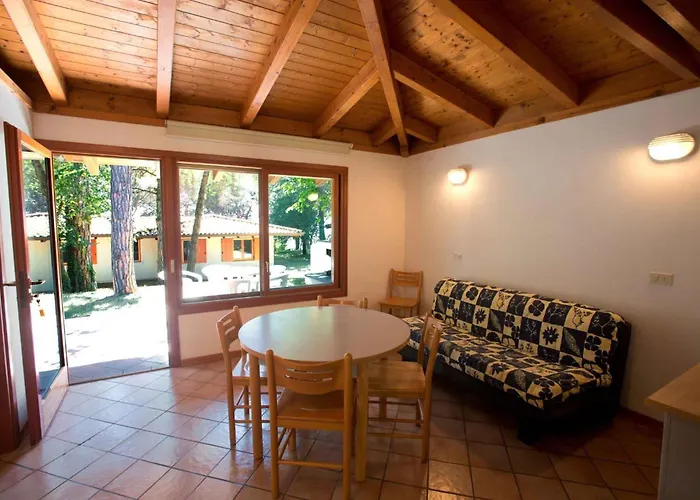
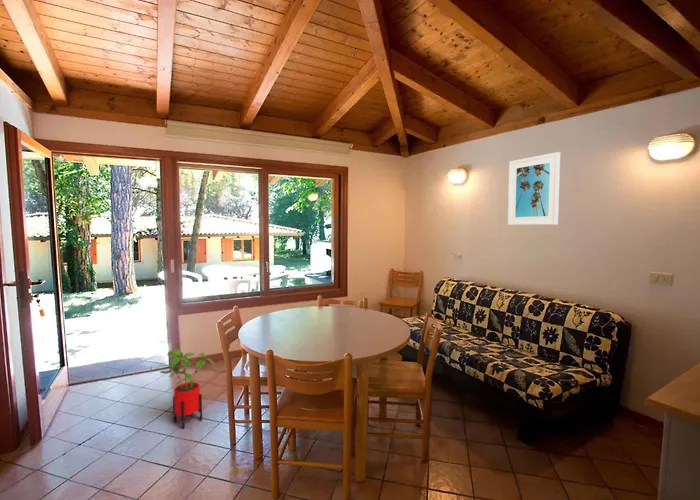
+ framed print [507,151,561,226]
+ house plant [154,348,216,430]
